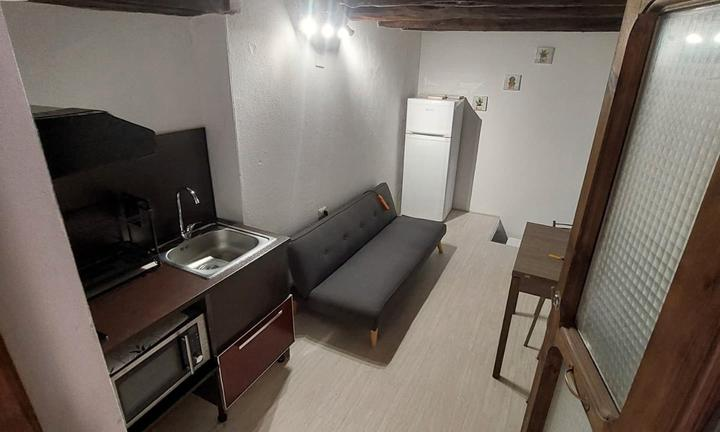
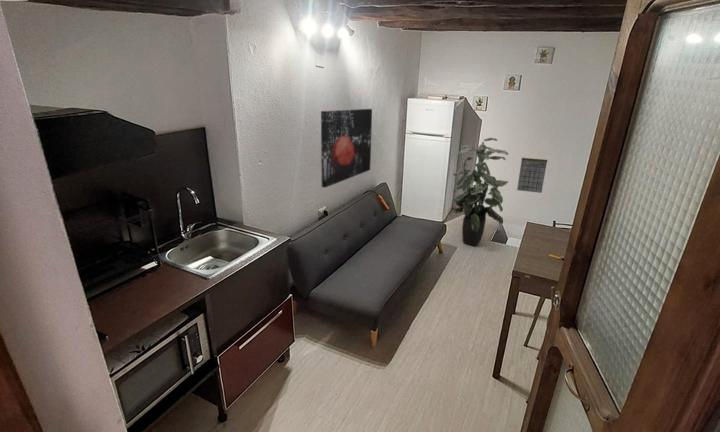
+ indoor plant [452,137,510,248]
+ wall art [320,108,373,189]
+ calendar [516,150,548,194]
